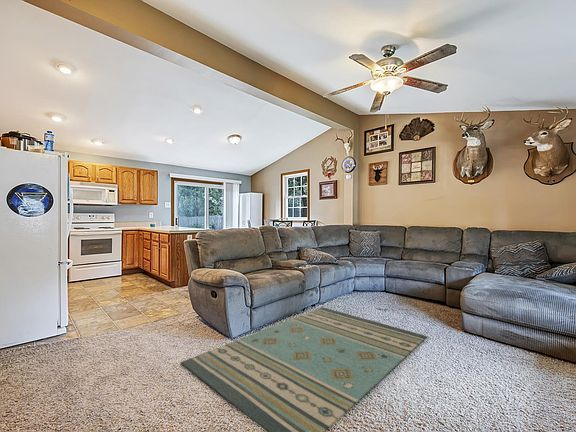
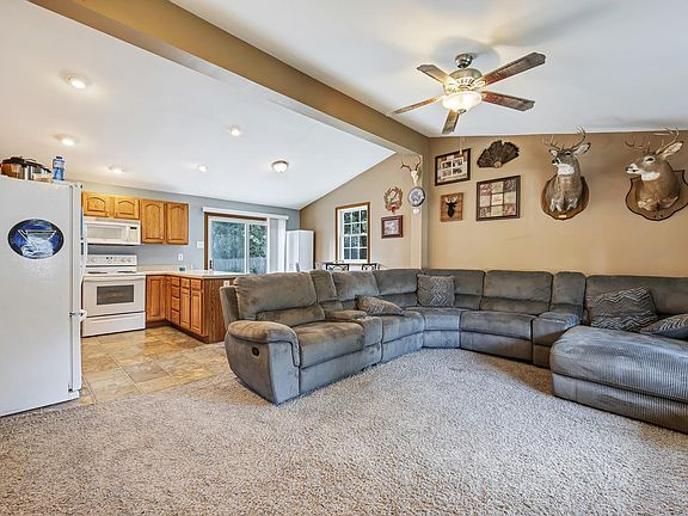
- rug [180,306,428,432]
